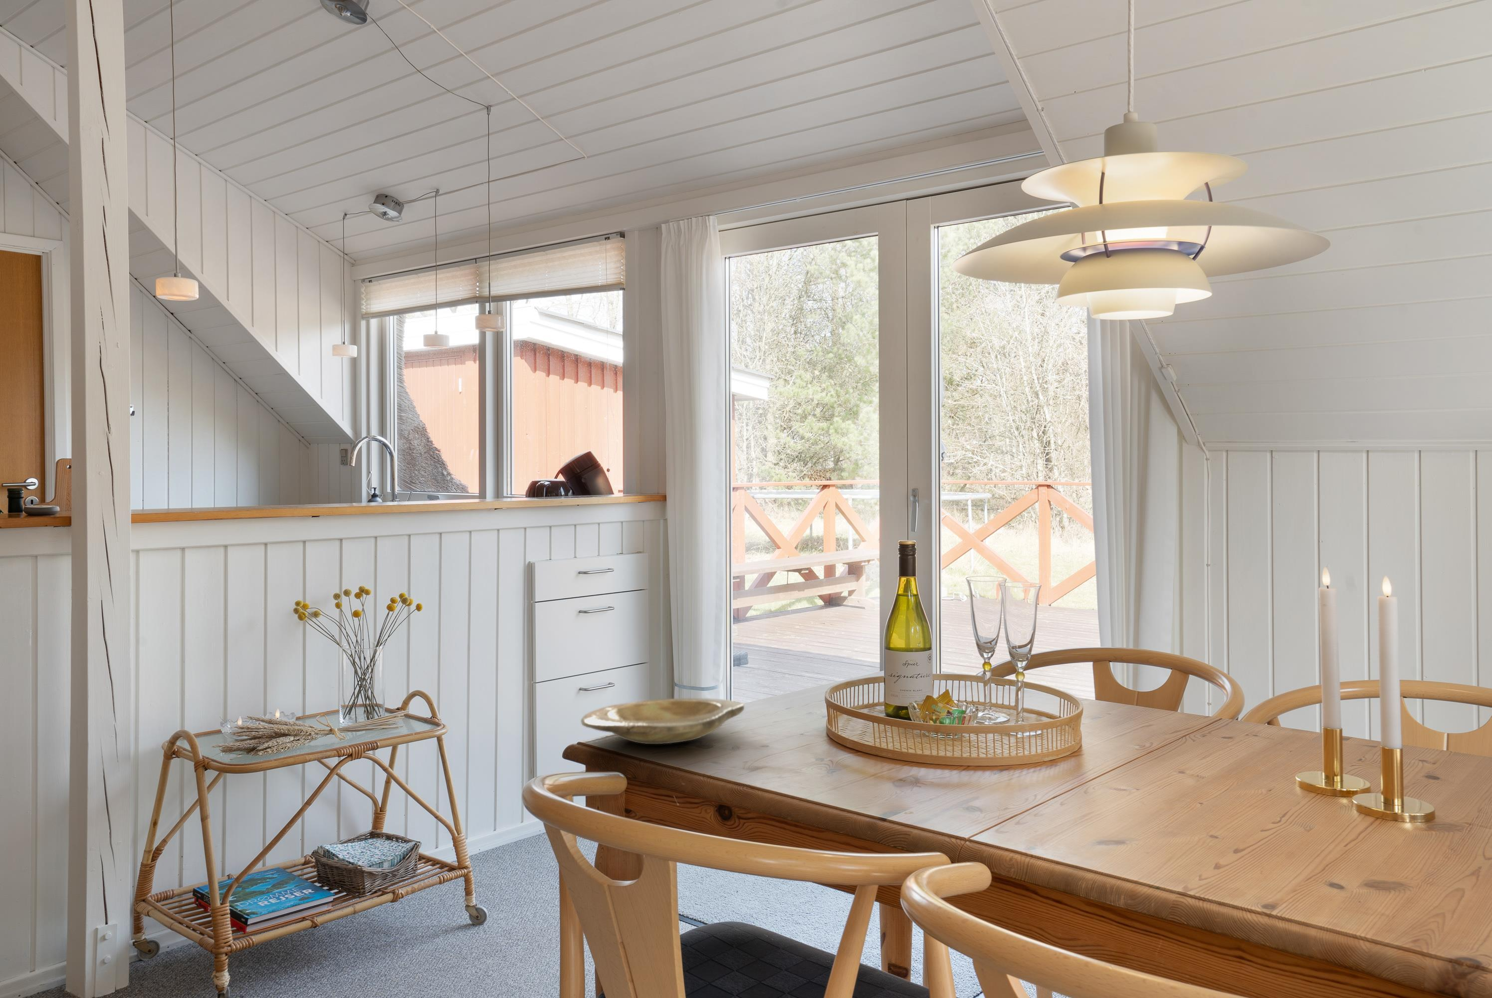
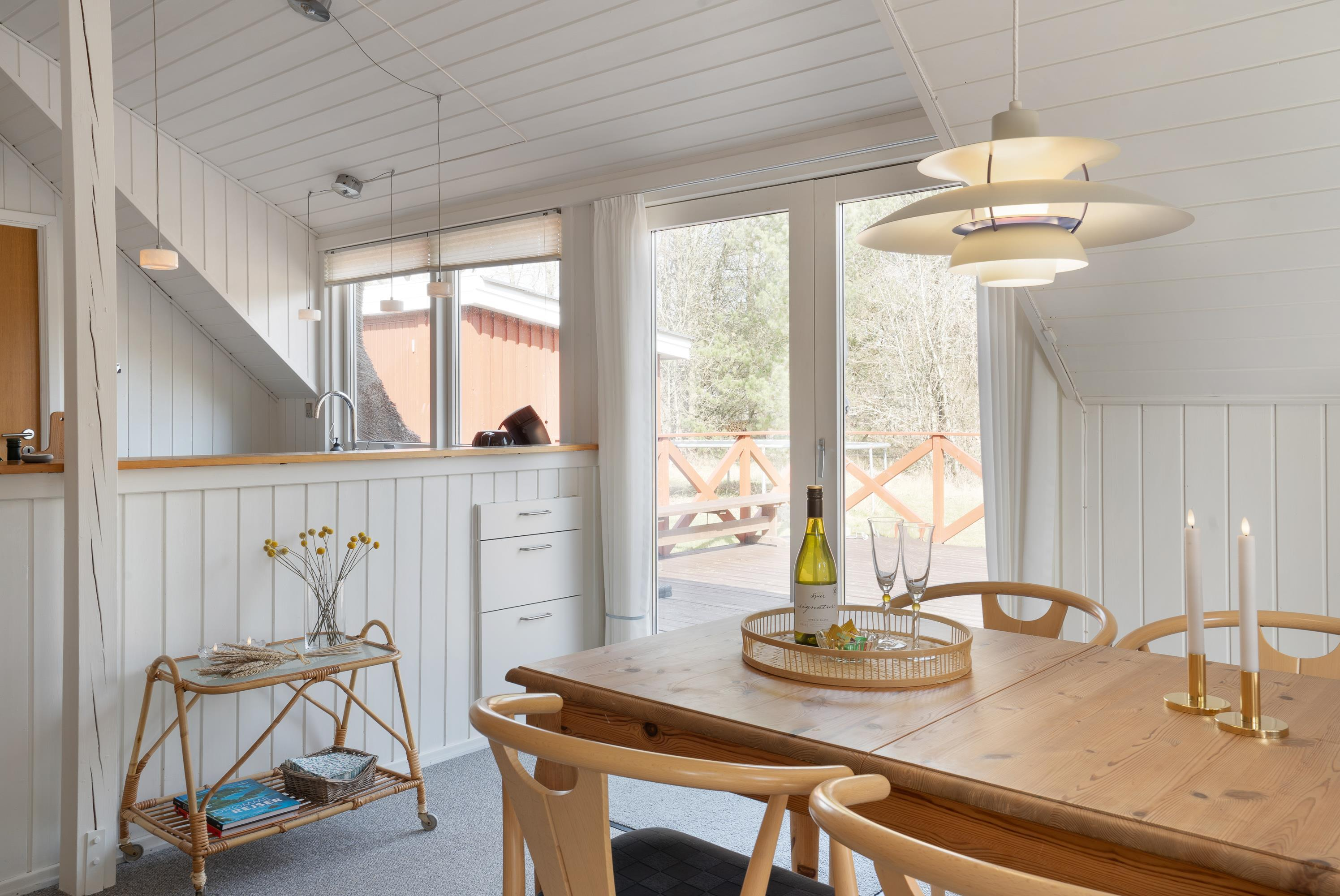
- plate [580,697,745,744]
